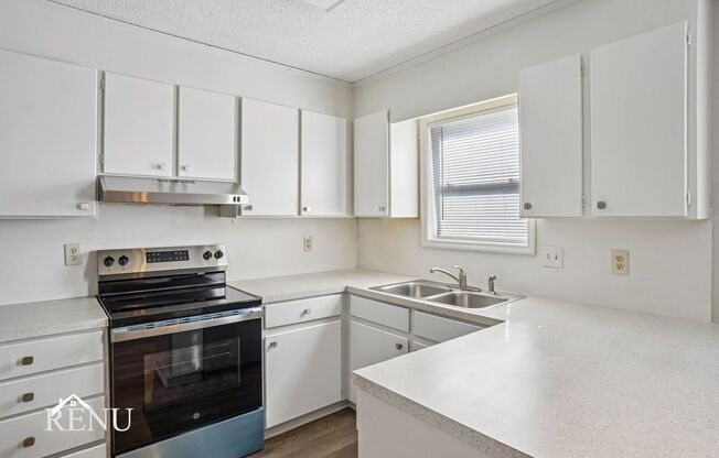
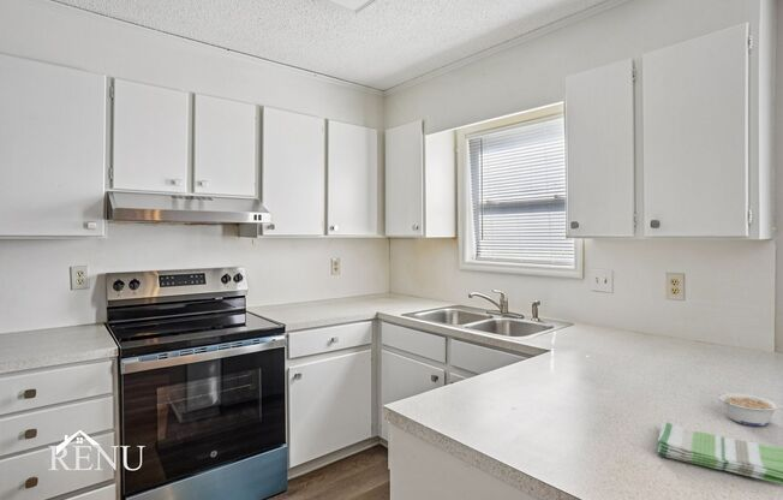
+ dish towel [655,421,783,486]
+ legume [717,392,781,427]
